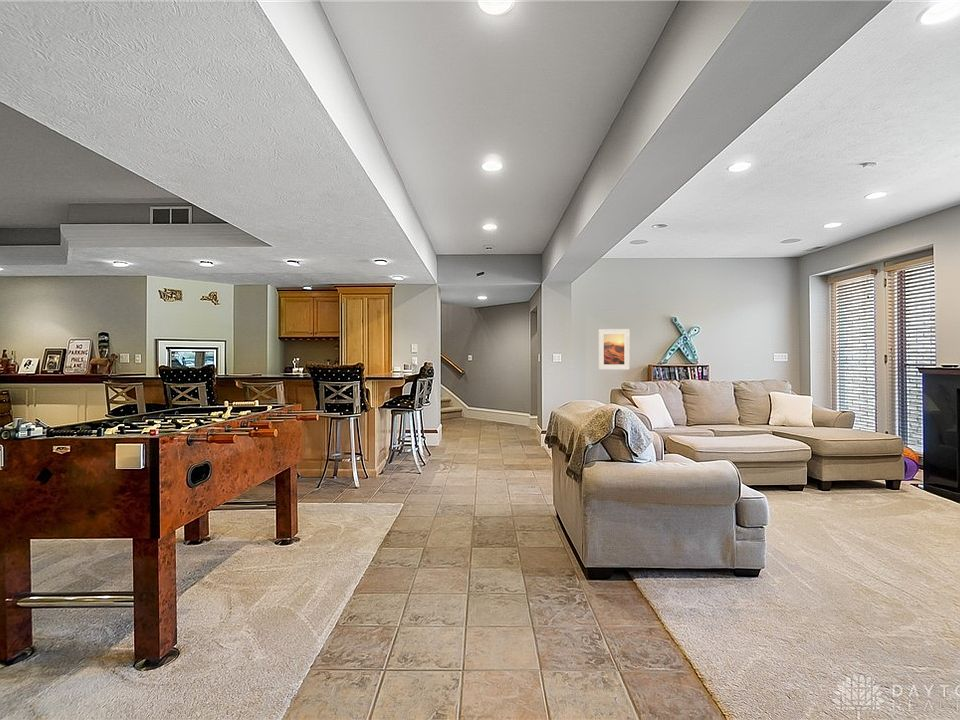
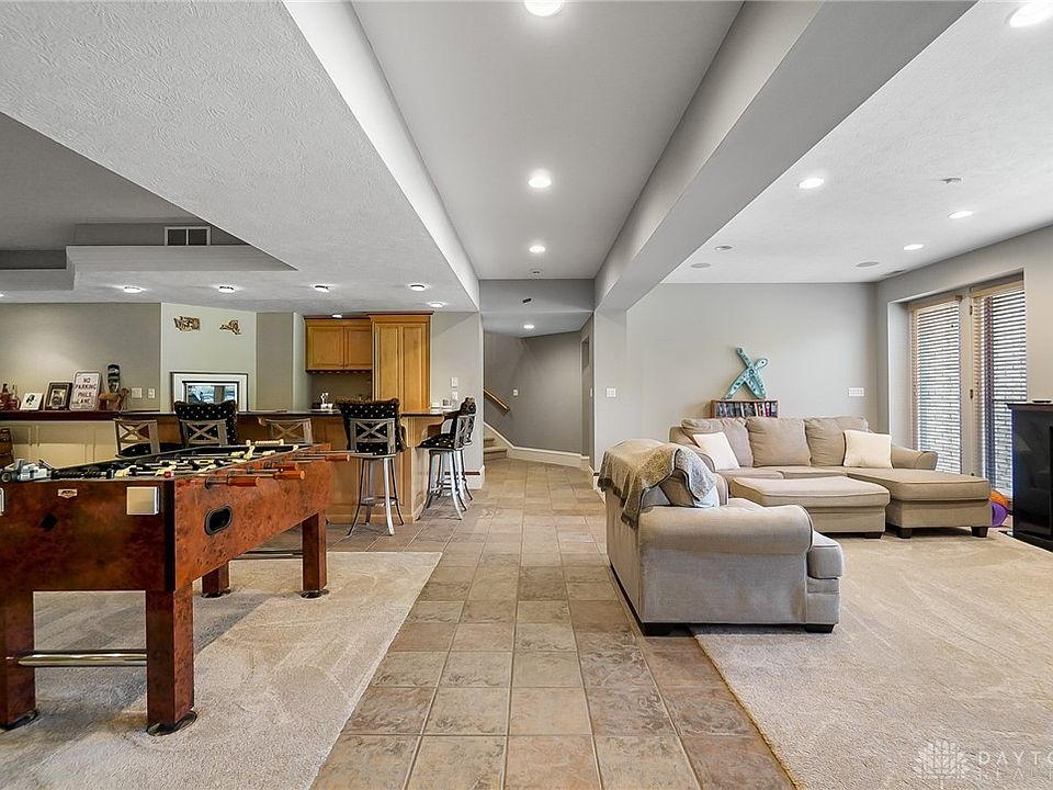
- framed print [597,328,631,371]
